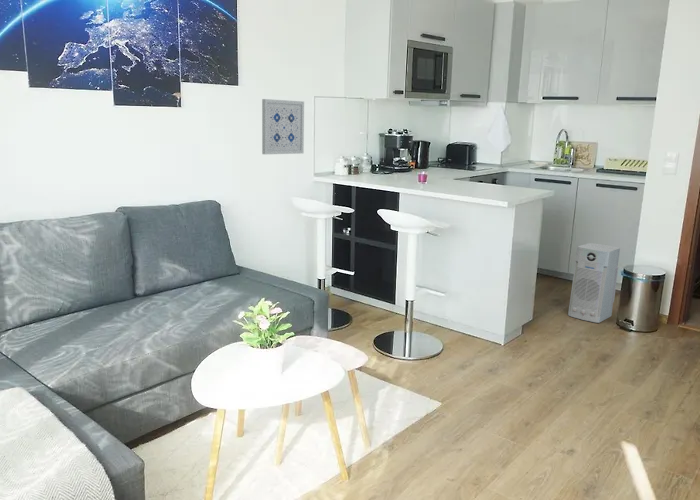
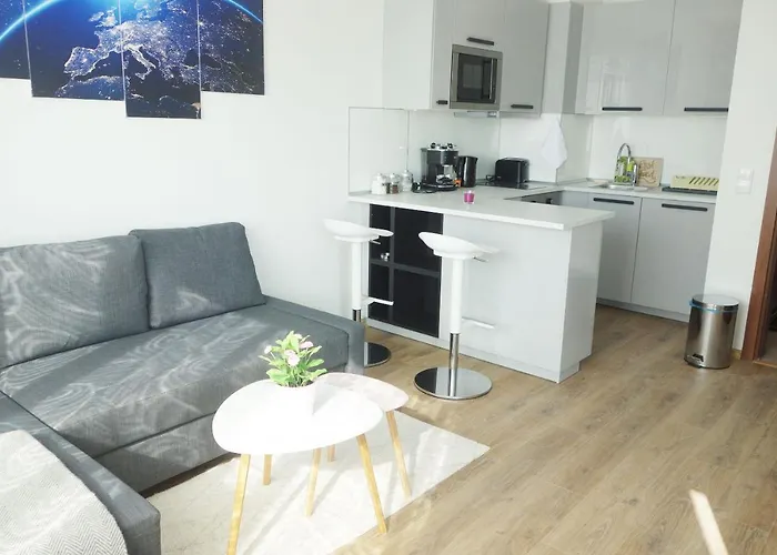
- air purifier [567,242,621,324]
- wall art [261,98,305,155]
